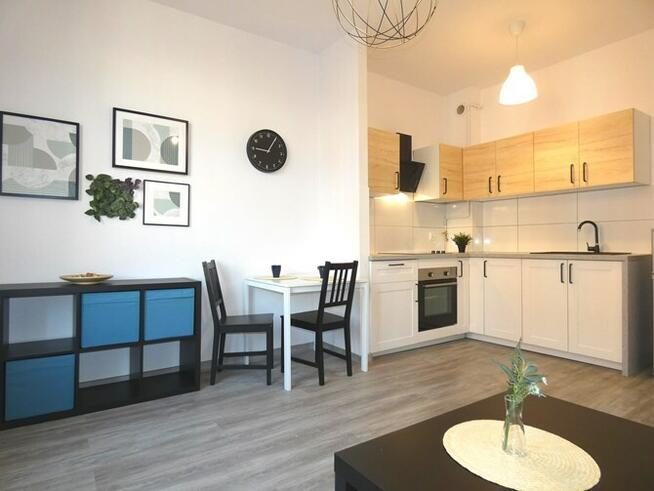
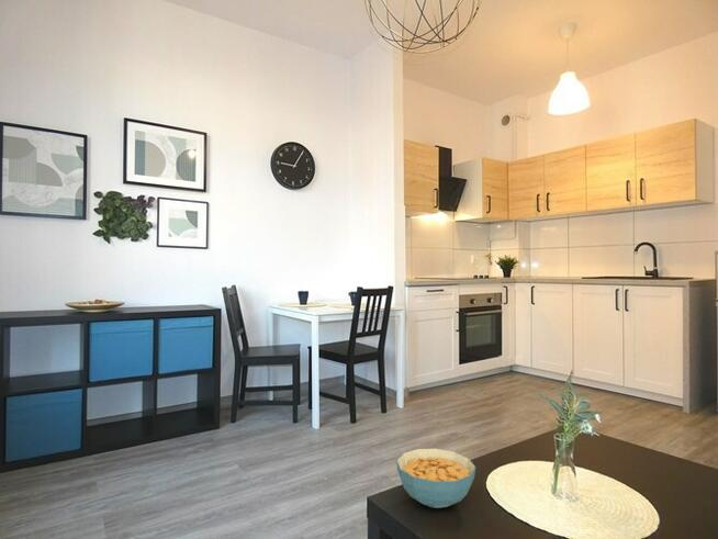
+ cereal bowl [395,448,476,509]
